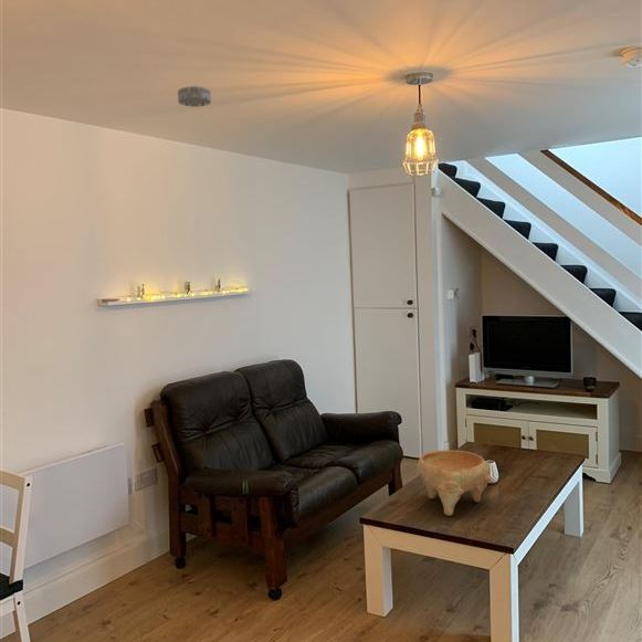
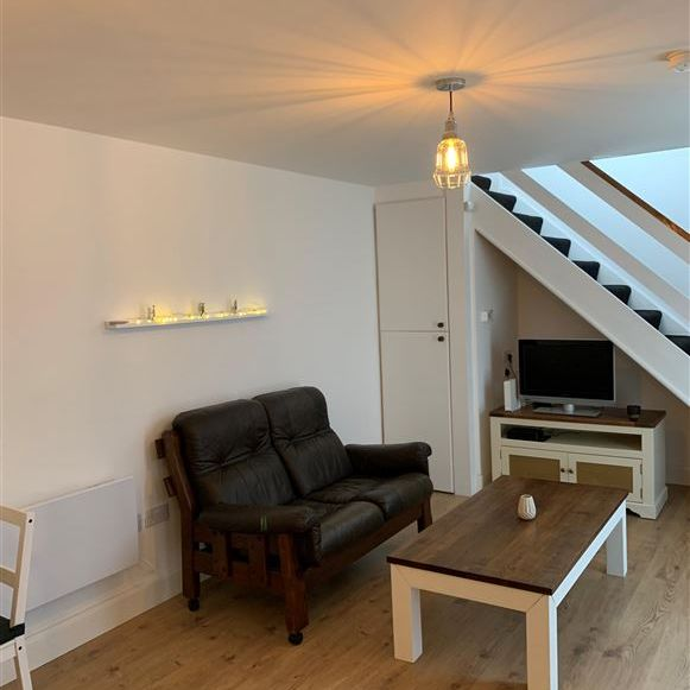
- decorative bowl [417,449,491,517]
- smoke detector [177,85,212,108]
